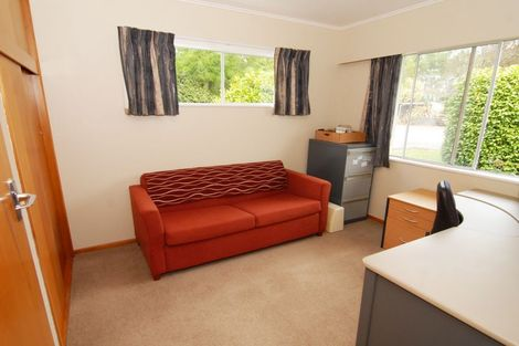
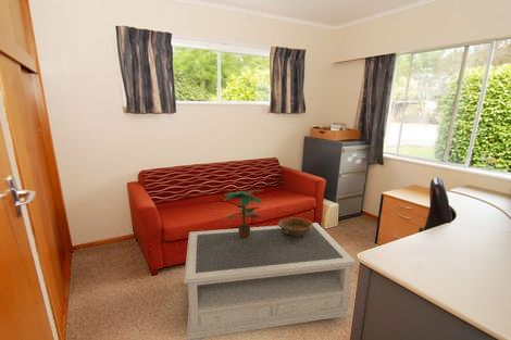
+ coffee table [183,222,359,340]
+ decorative bowl [277,217,313,237]
+ potted plant [222,189,265,237]
